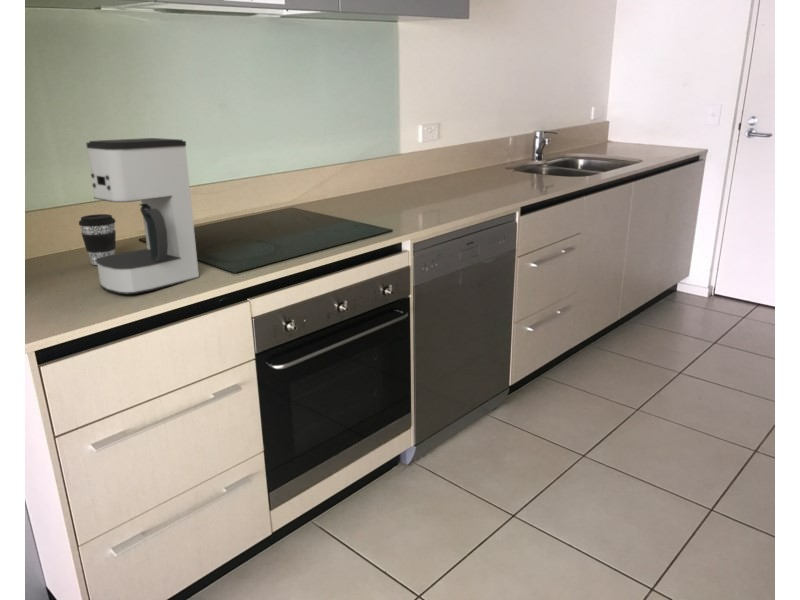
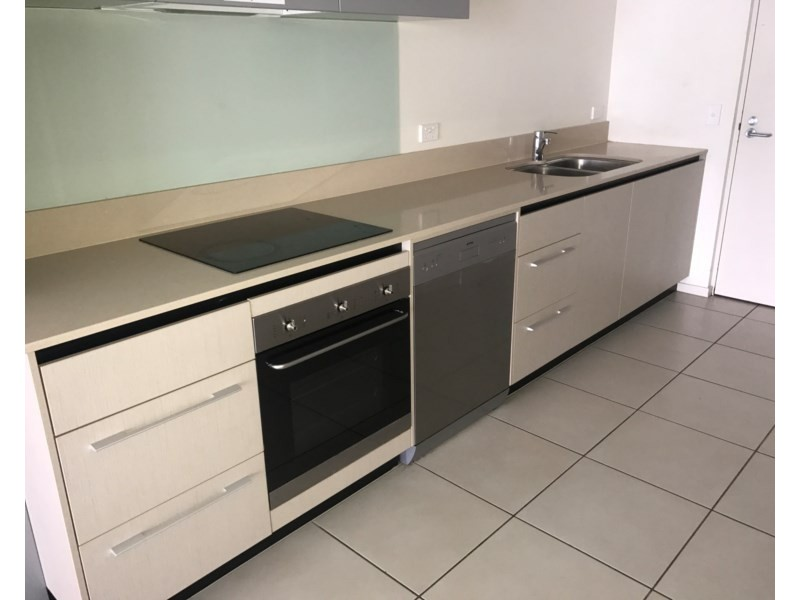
- coffee cup [78,213,117,266]
- coffee maker [85,137,200,295]
